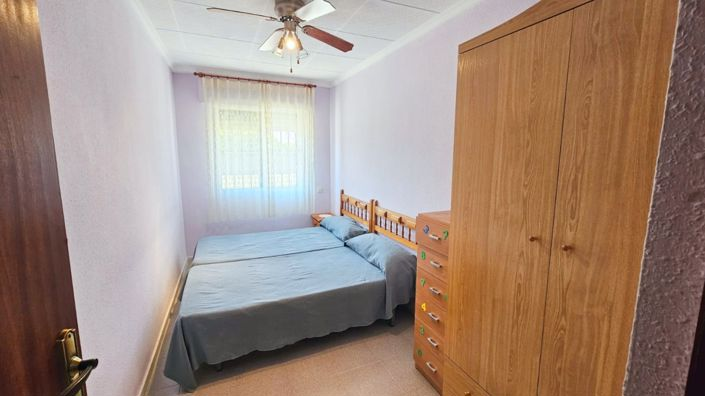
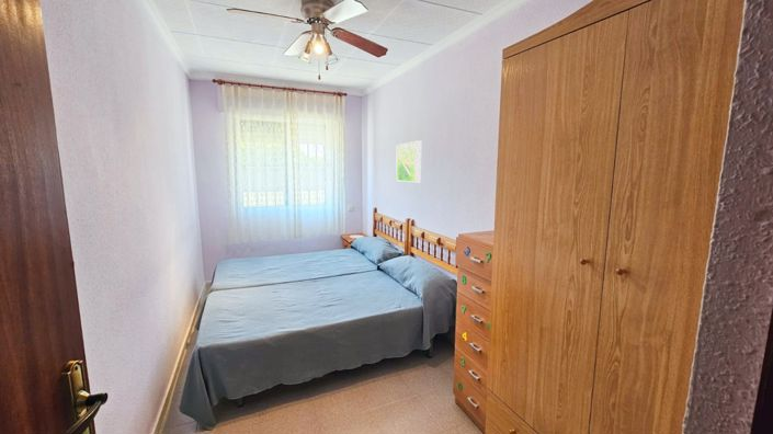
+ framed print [395,139,422,183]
